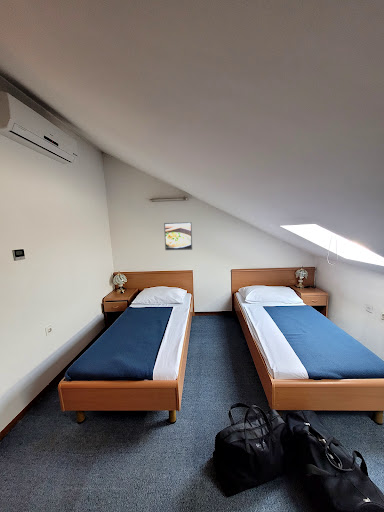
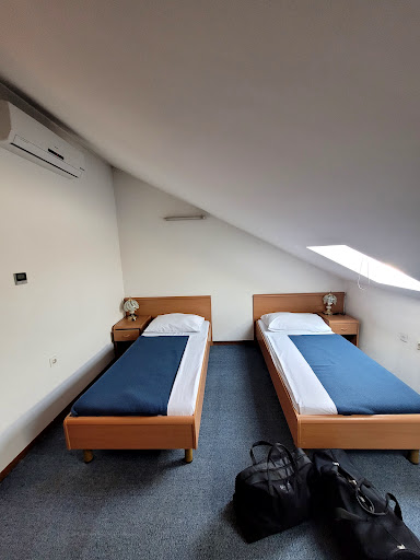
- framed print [163,221,193,251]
